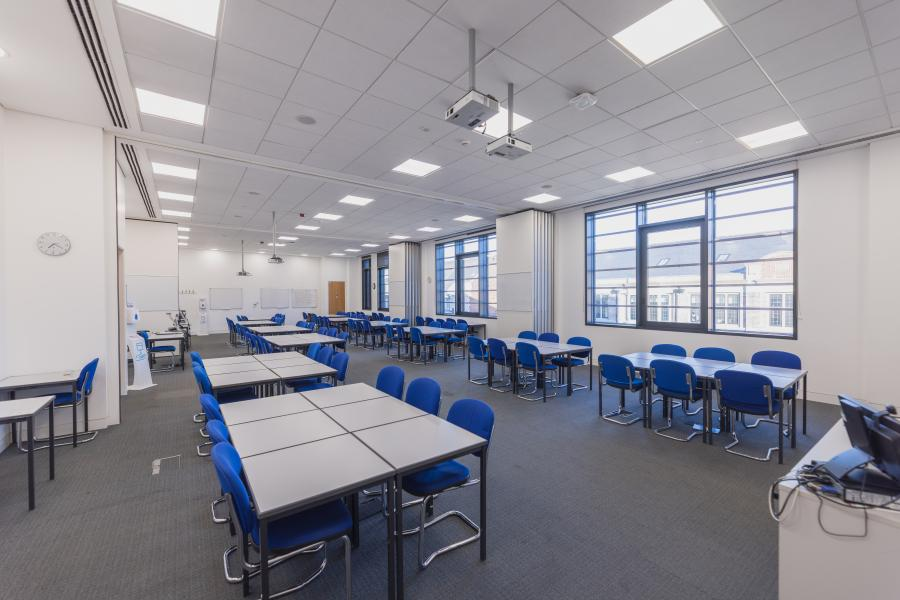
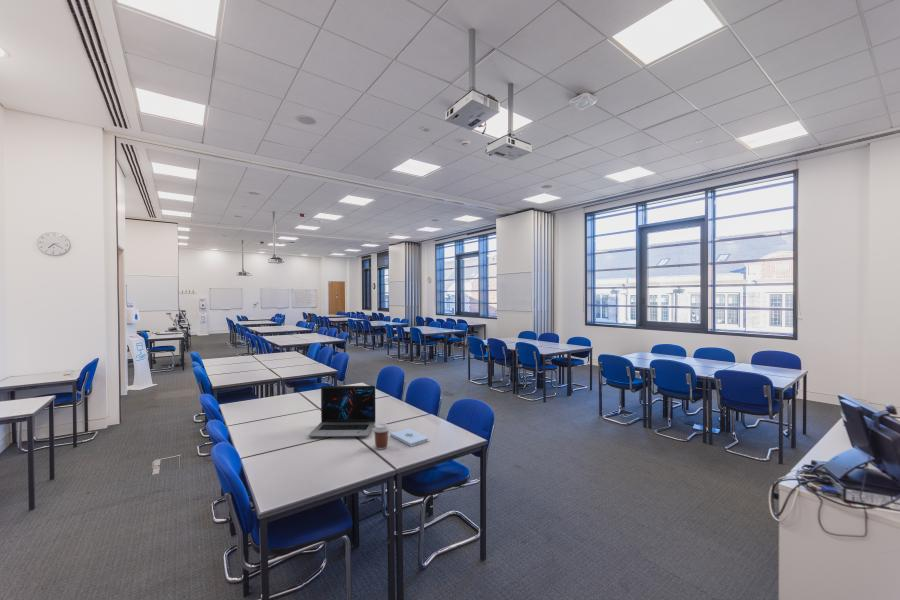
+ notepad [390,428,429,447]
+ coffee cup [372,422,391,450]
+ laptop [307,385,376,438]
